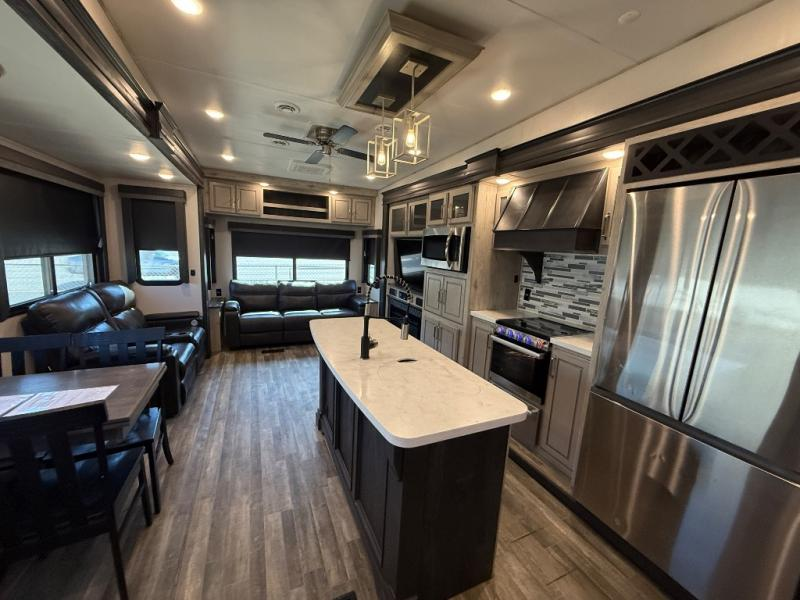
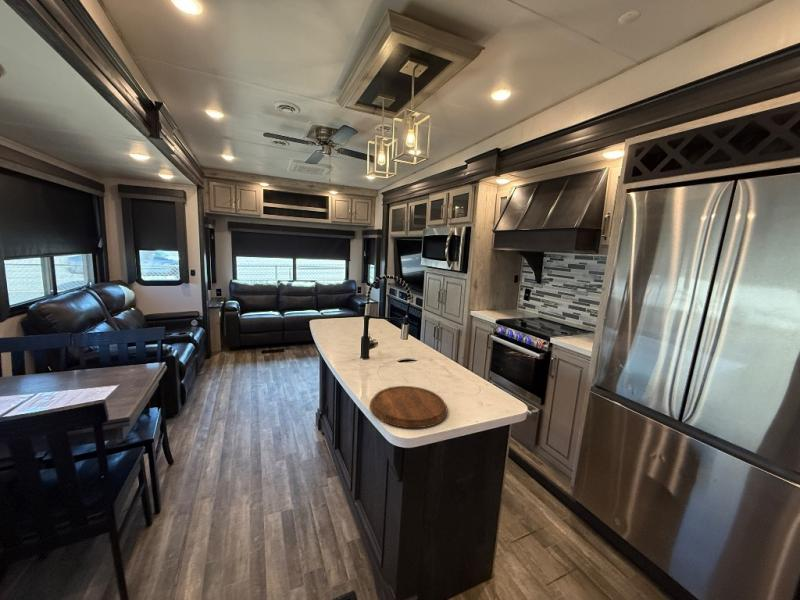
+ cutting board [369,385,449,429]
